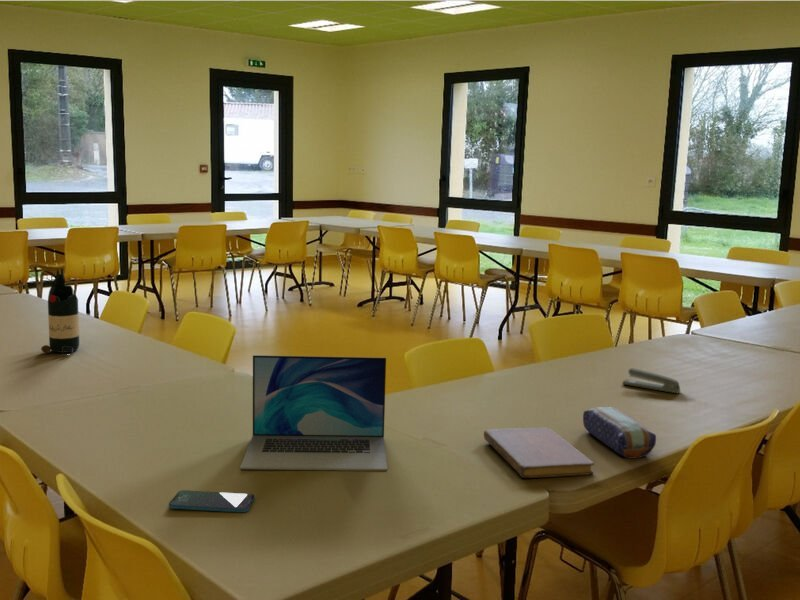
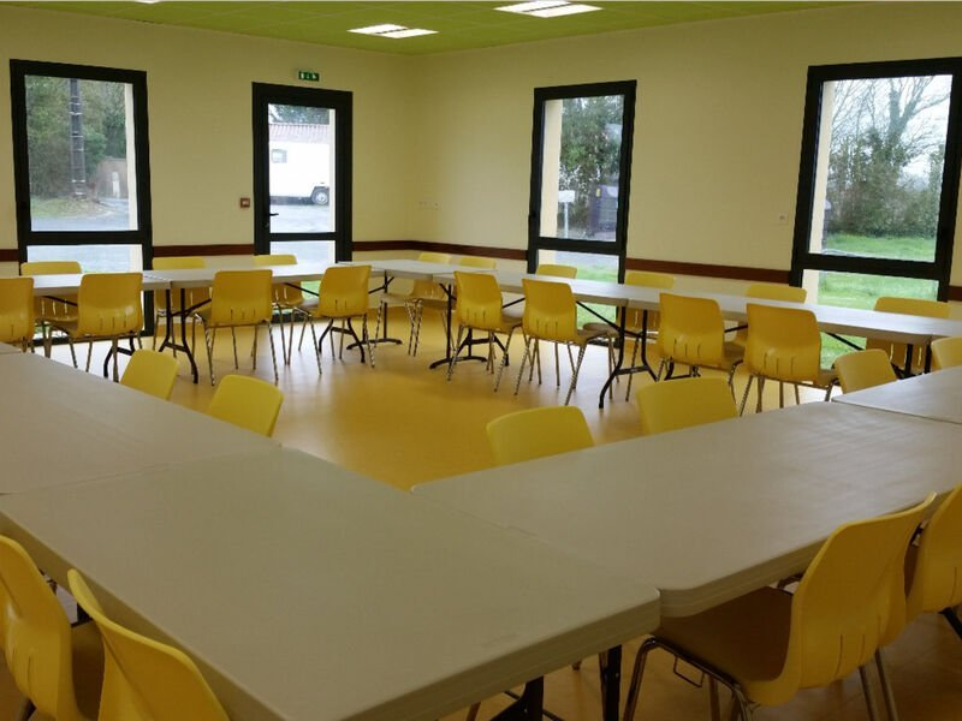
- laptop [239,354,388,472]
- stapler [621,367,681,394]
- notebook [483,427,595,479]
- bottle [40,268,80,356]
- smartphone [168,489,256,513]
- pencil case [582,406,657,459]
